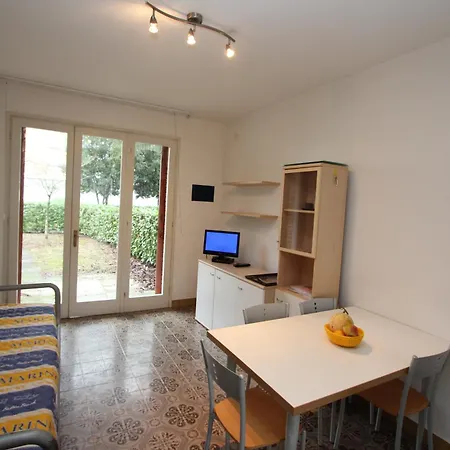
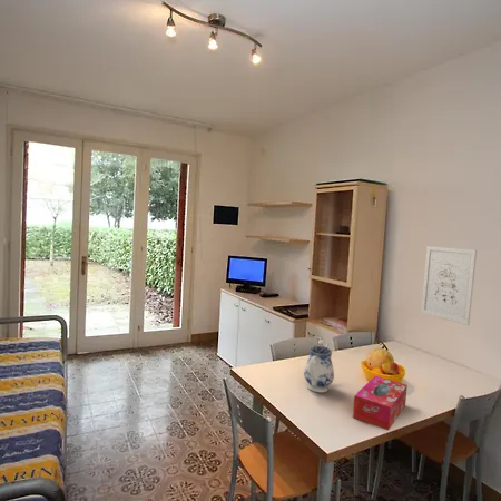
+ wall art [420,245,478,326]
+ teapot [303,338,335,393]
+ tissue box [352,375,409,431]
